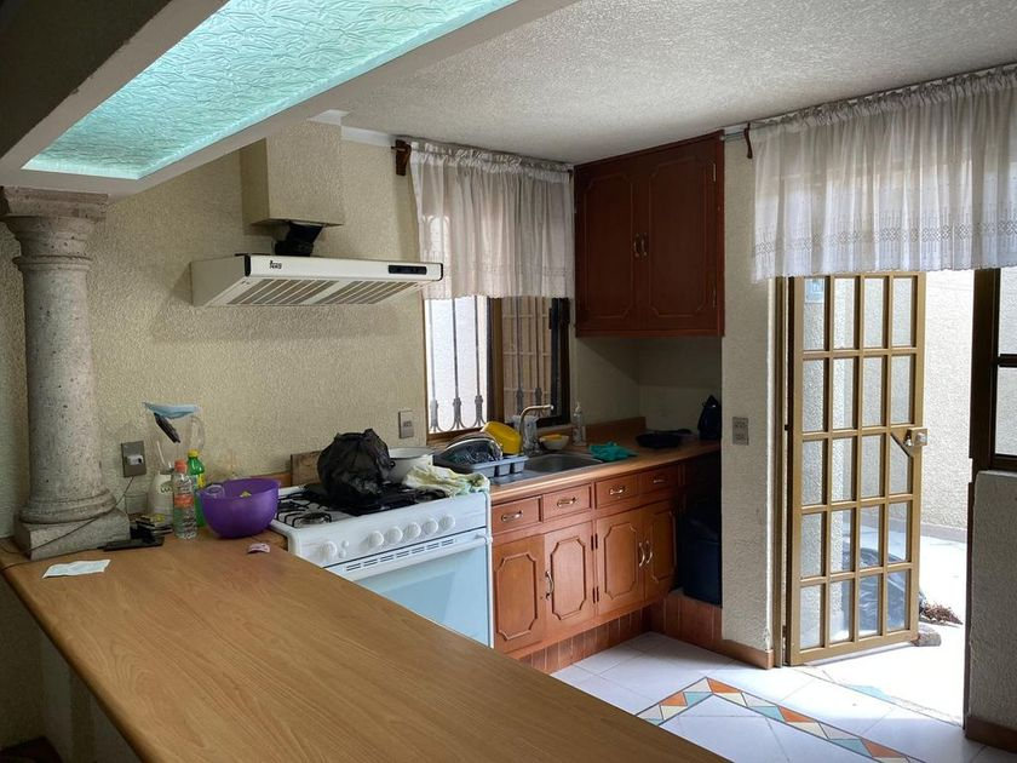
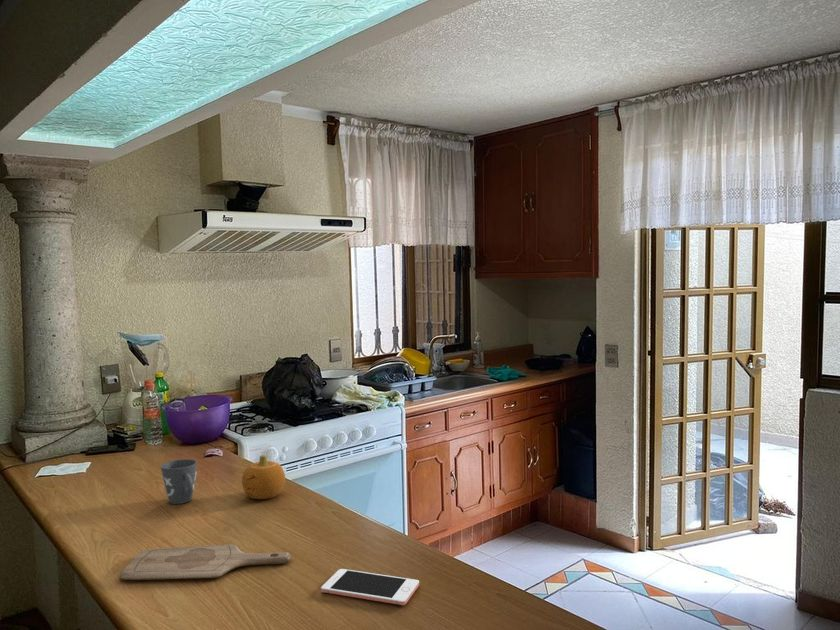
+ cutting board [118,544,292,581]
+ mug [160,458,198,505]
+ fruit [241,454,286,500]
+ cell phone [320,568,420,606]
